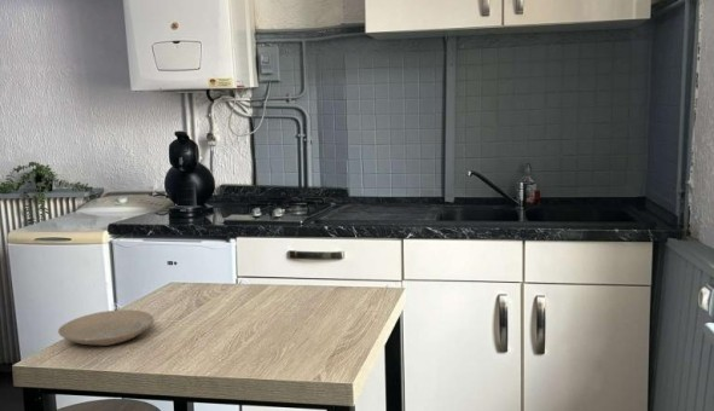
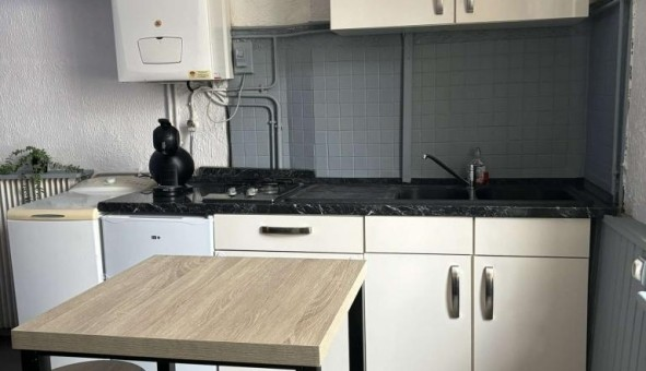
- plate [57,308,155,347]
